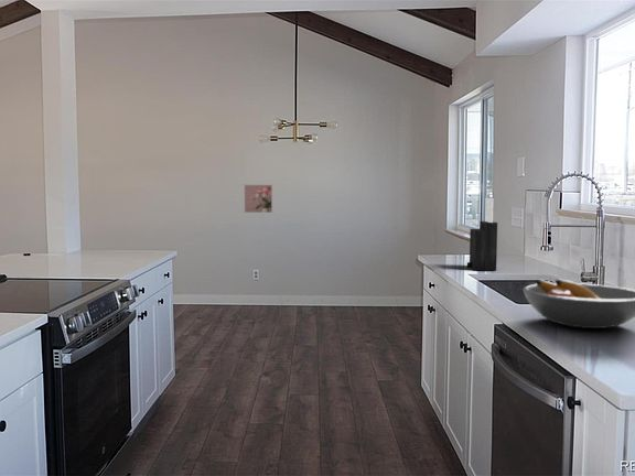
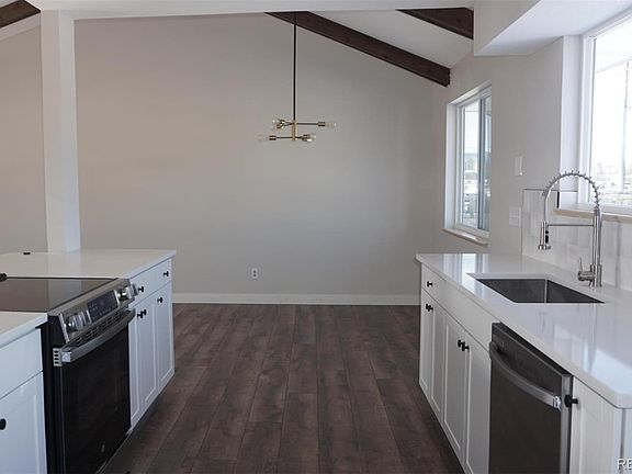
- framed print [244,184,273,214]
- knife block [466,197,498,271]
- fruit bowl [521,279,635,329]
